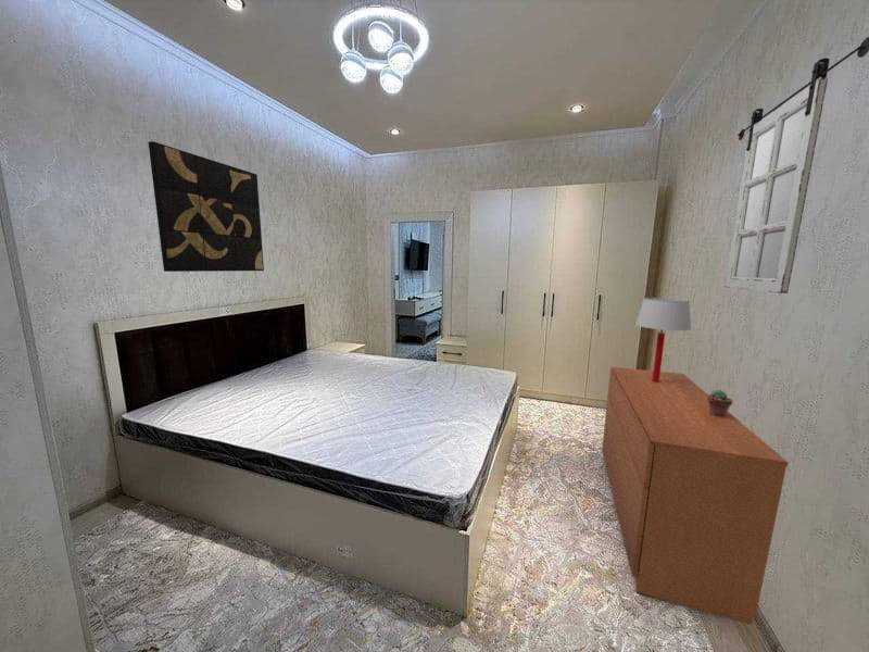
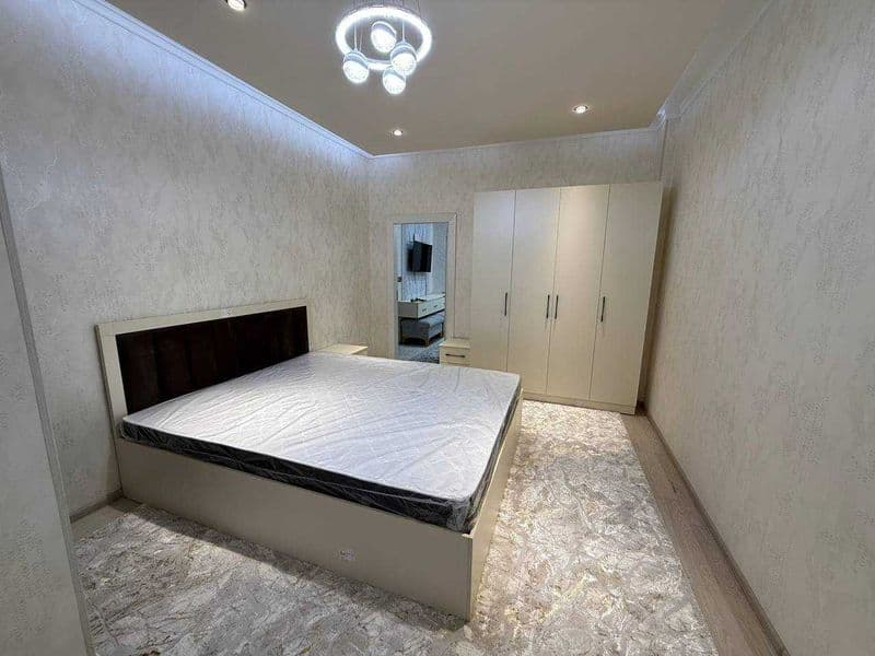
- potted succulent [707,389,734,417]
- home mirror [723,36,869,294]
- wall art [148,140,265,273]
- table lamp [634,297,692,383]
- dresser [601,366,790,626]
